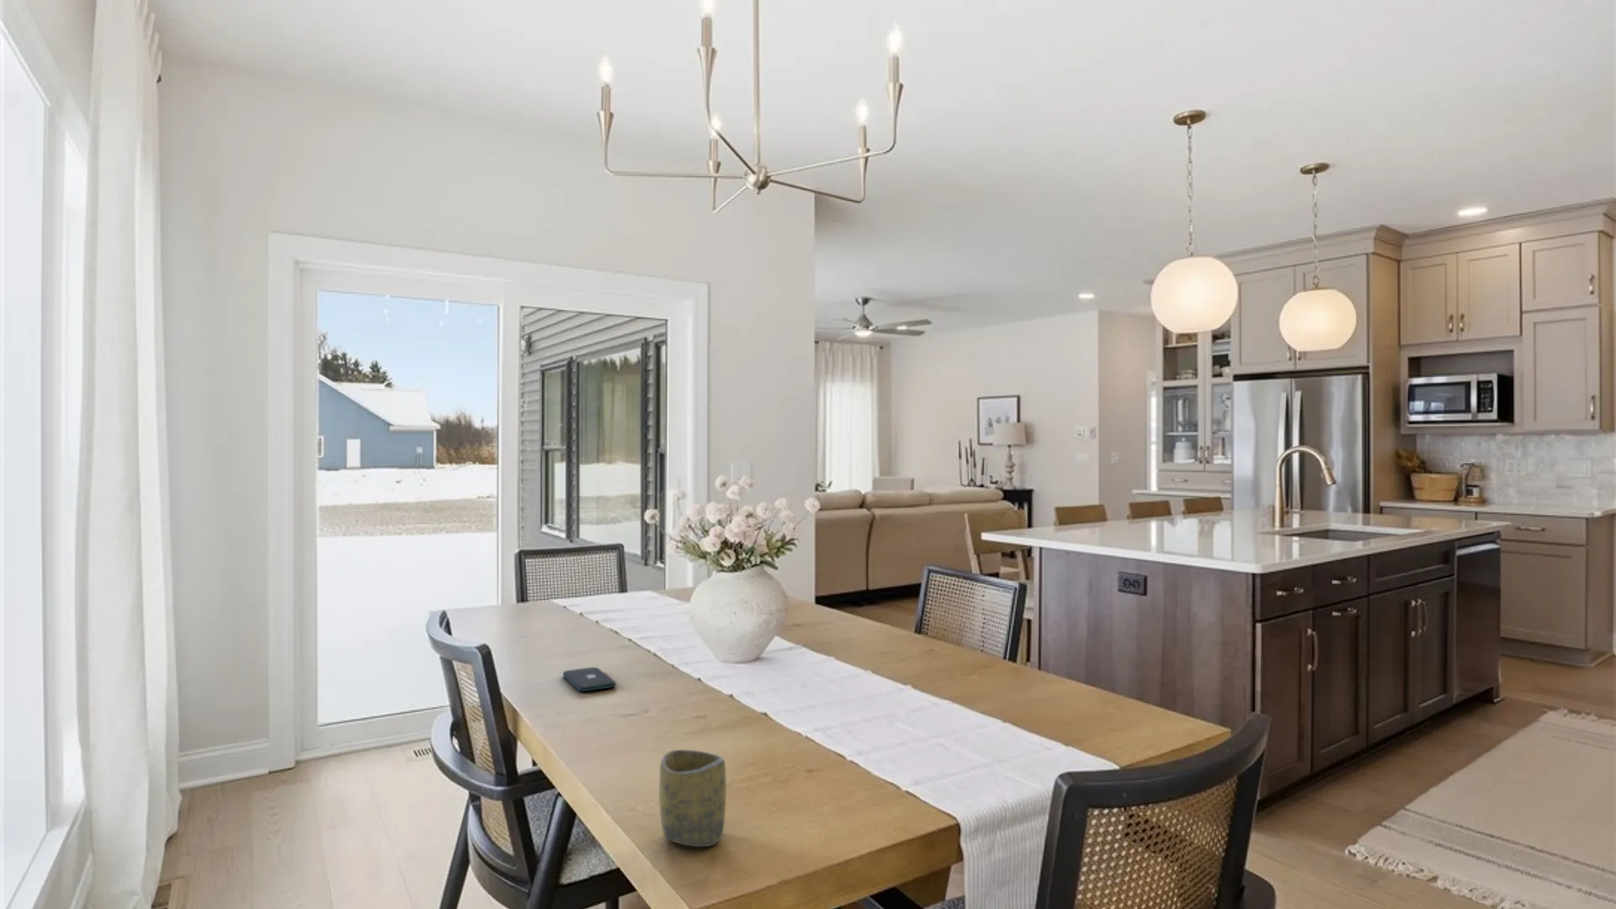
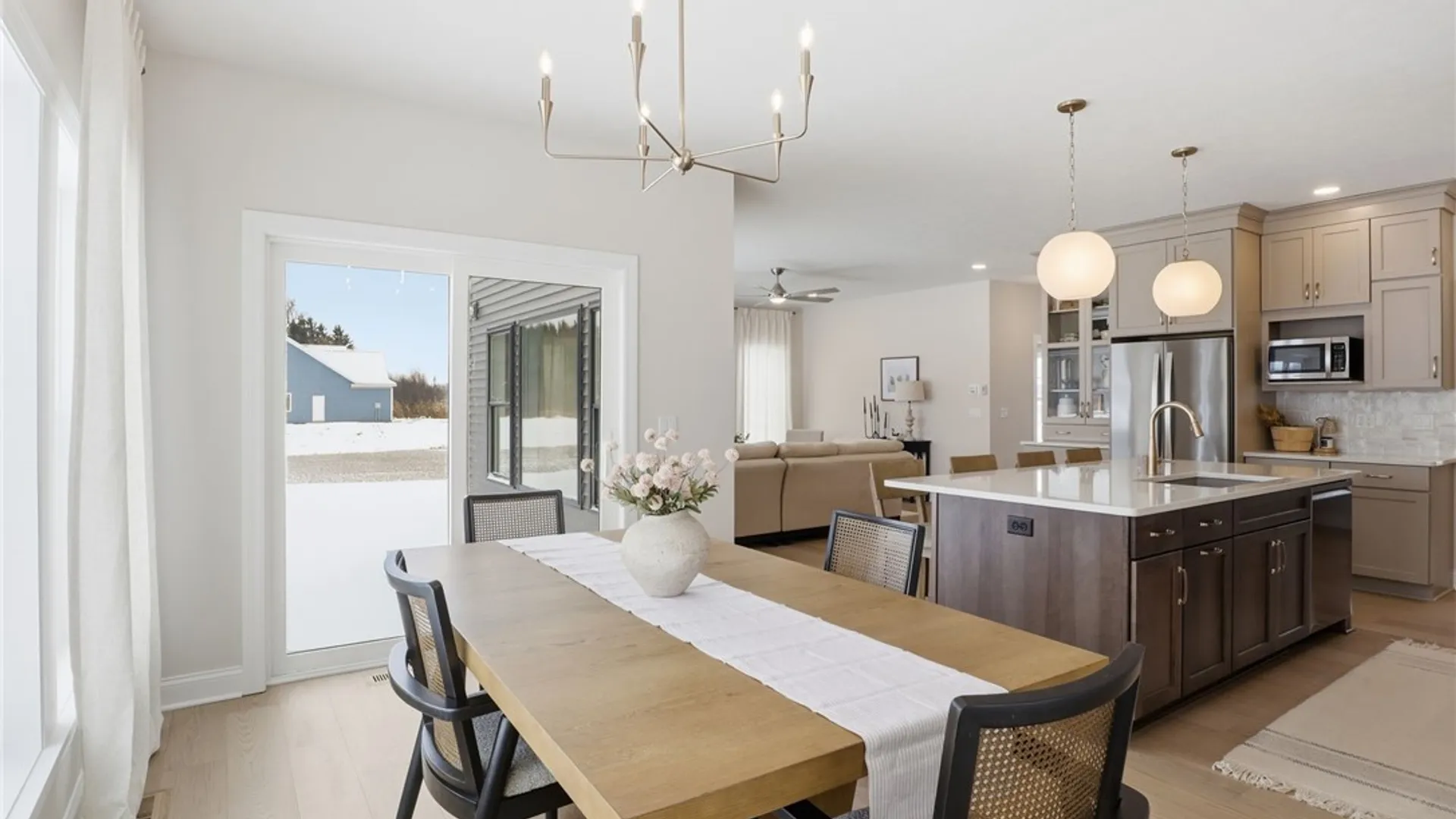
- cup [658,749,727,848]
- smartphone [563,667,617,693]
